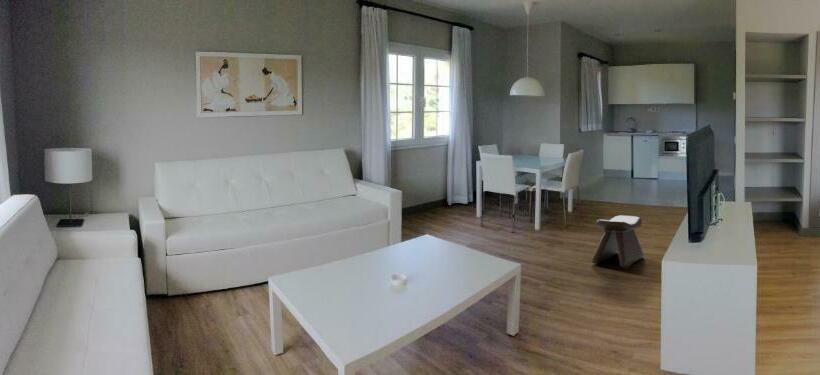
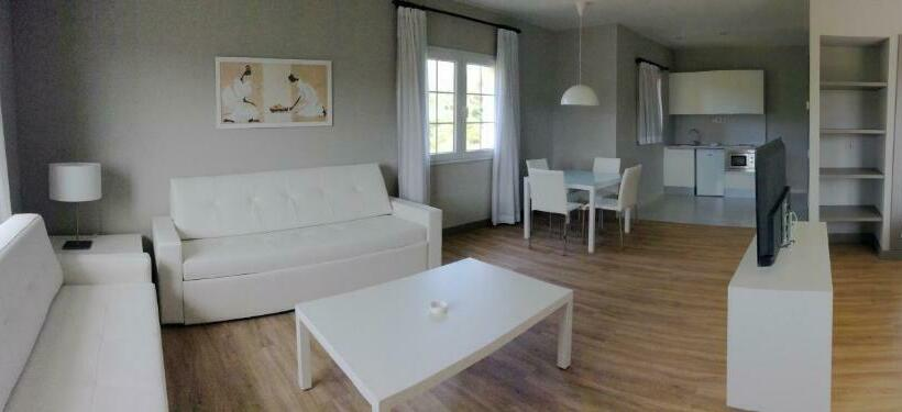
- stool [591,215,645,268]
